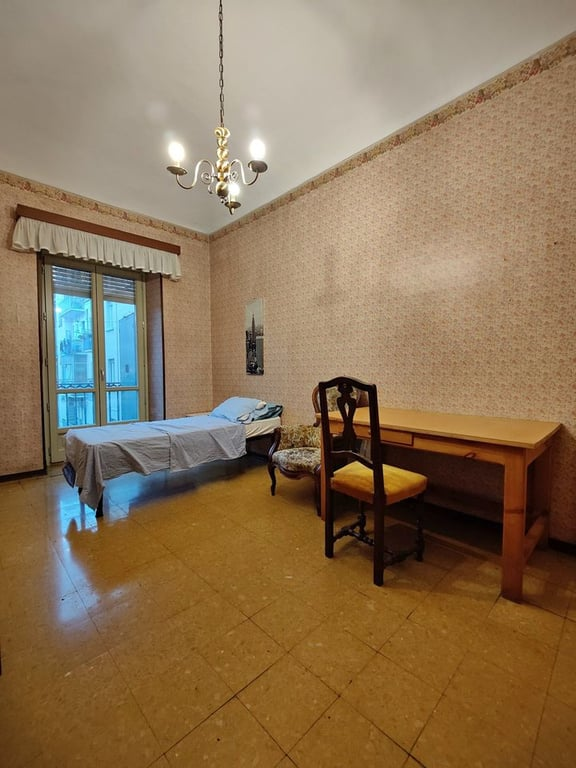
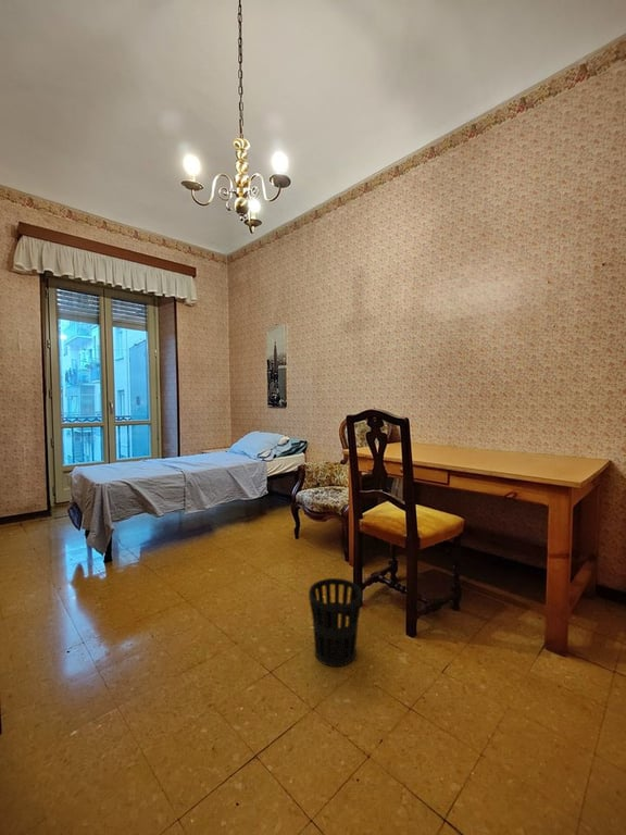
+ wastebasket [308,577,363,668]
